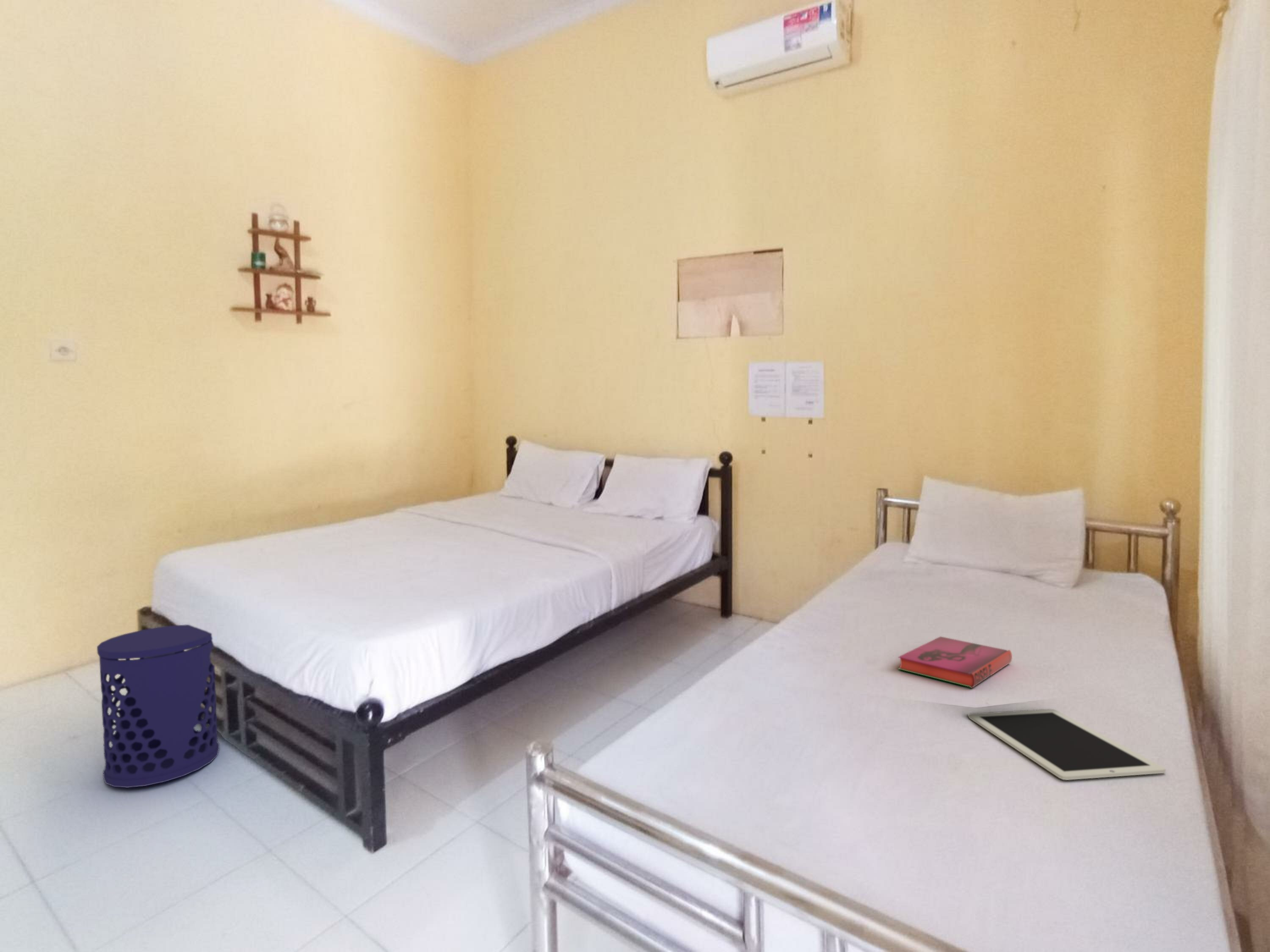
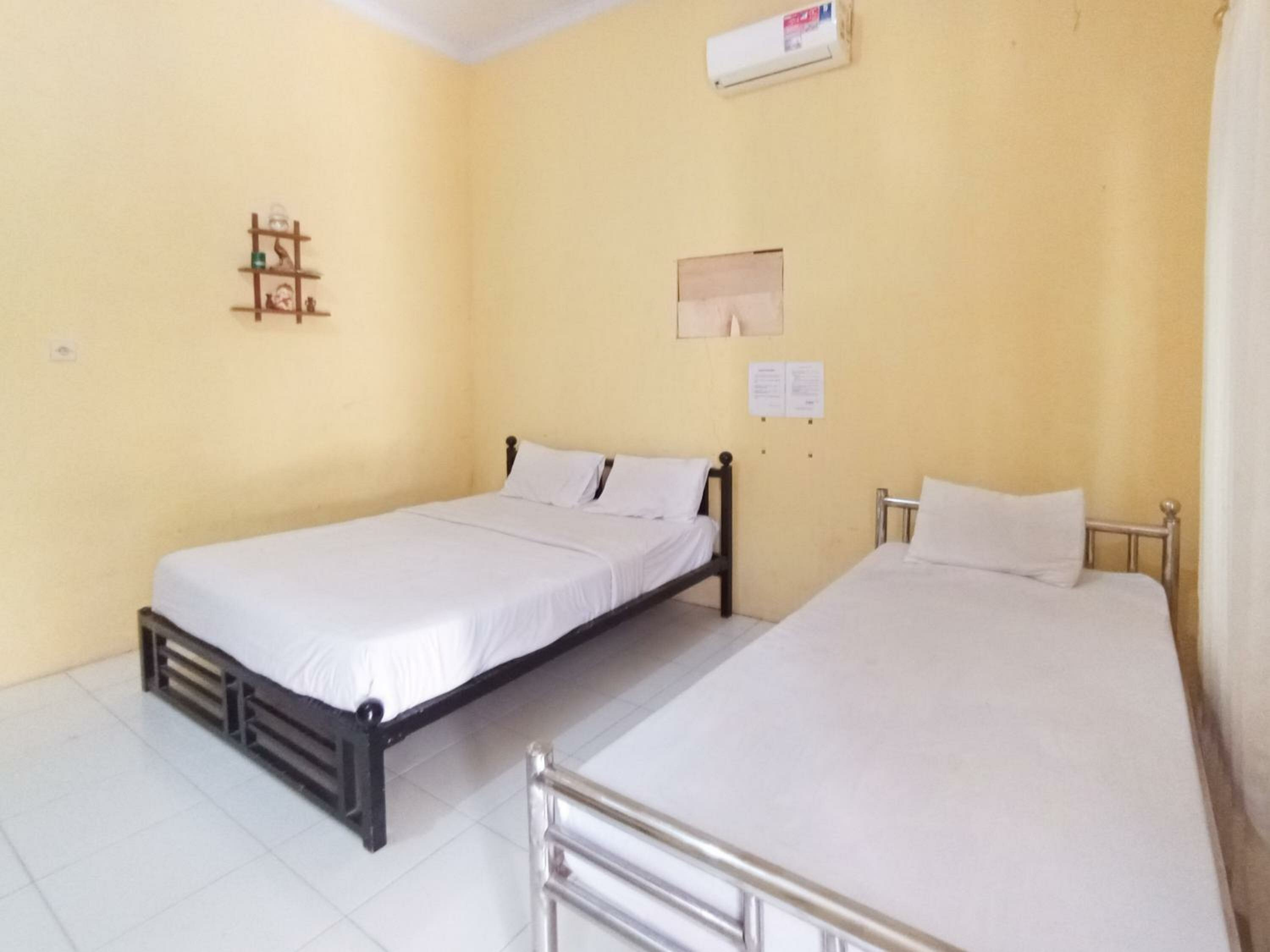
- tablet [968,709,1166,781]
- hardback book [897,636,1013,689]
- waste bin [97,624,220,788]
